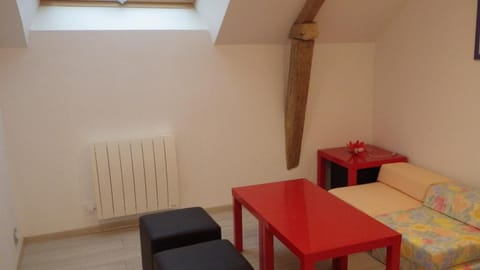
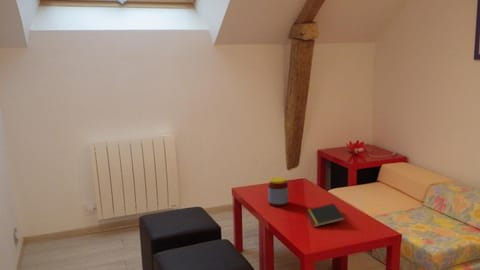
+ notepad [305,202,346,228]
+ jar [267,176,289,207]
